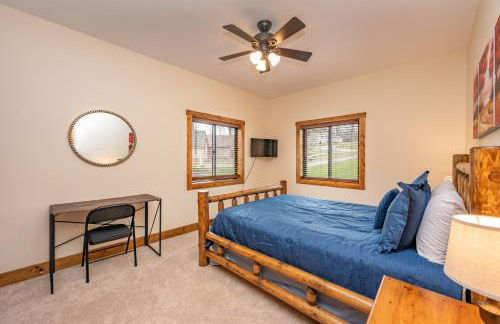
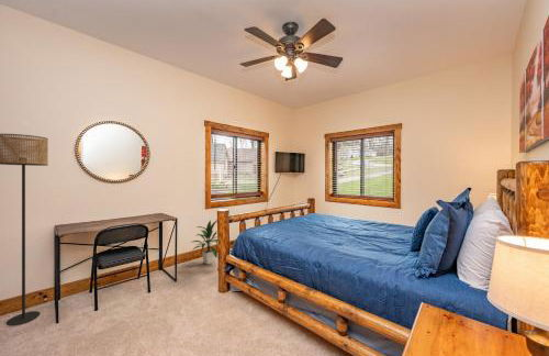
+ floor lamp [0,133,49,326]
+ indoor plant [189,220,219,265]
